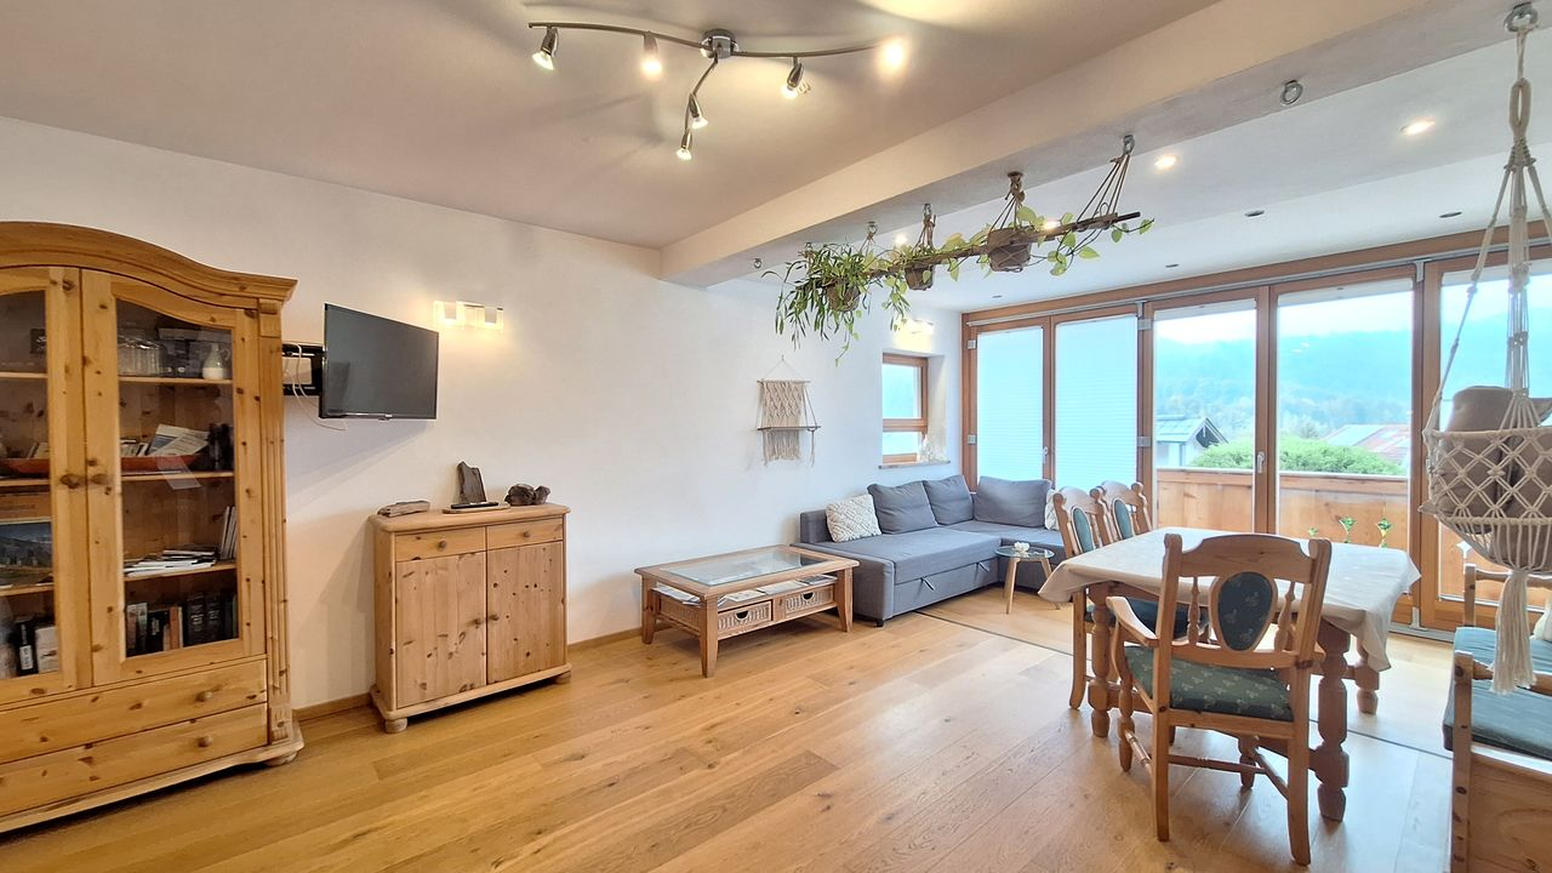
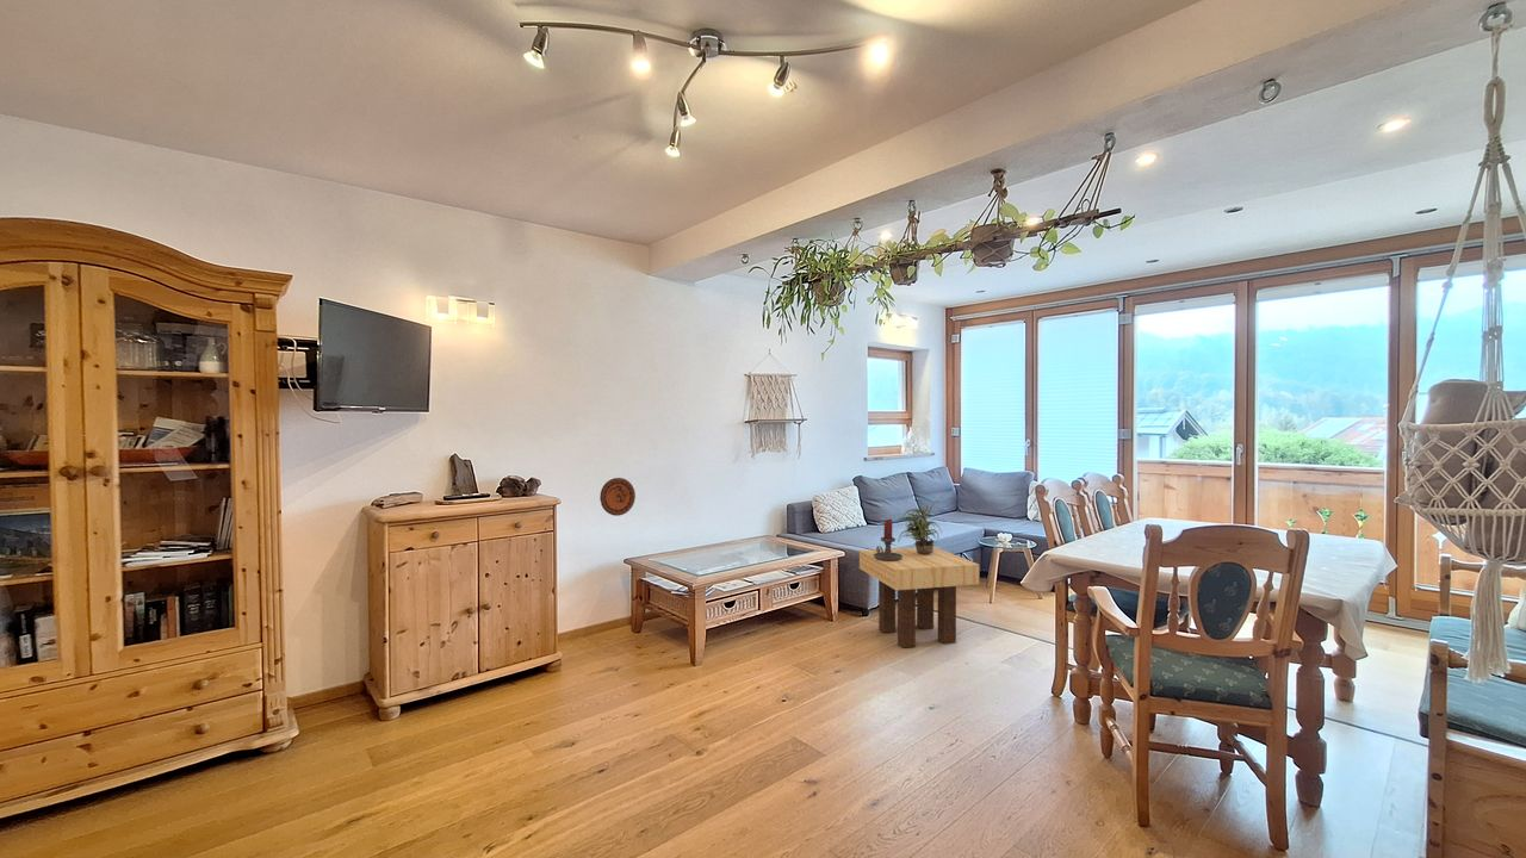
+ decorative plate [598,477,637,517]
+ potted plant [895,500,943,554]
+ candle holder [874,518,902,561]
+ side table [858,546,980,649]
